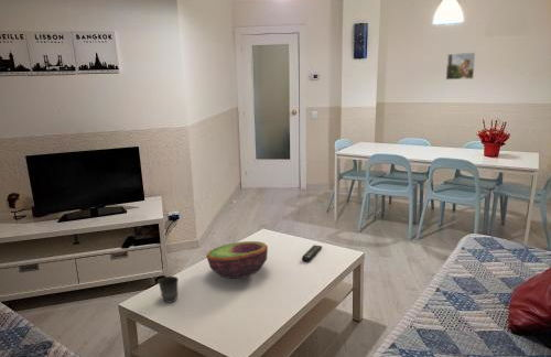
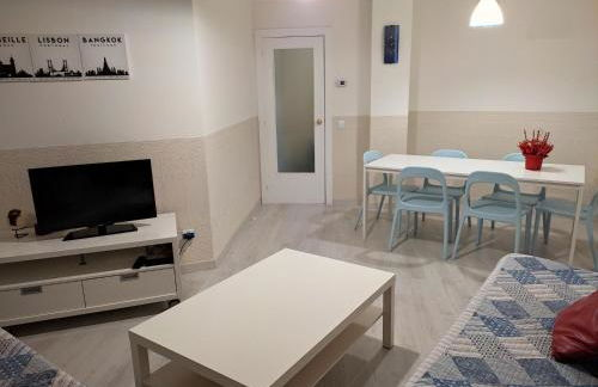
- mug [158,275,180,304]
- bowl [205,240,269,280]
- remote control [301,244,323,263]
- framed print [445,52,476,80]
